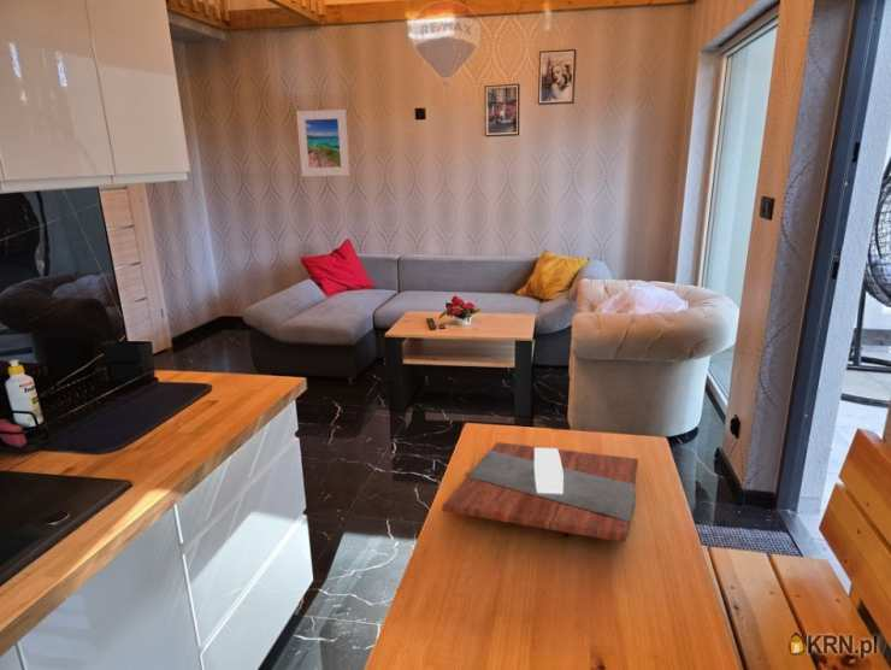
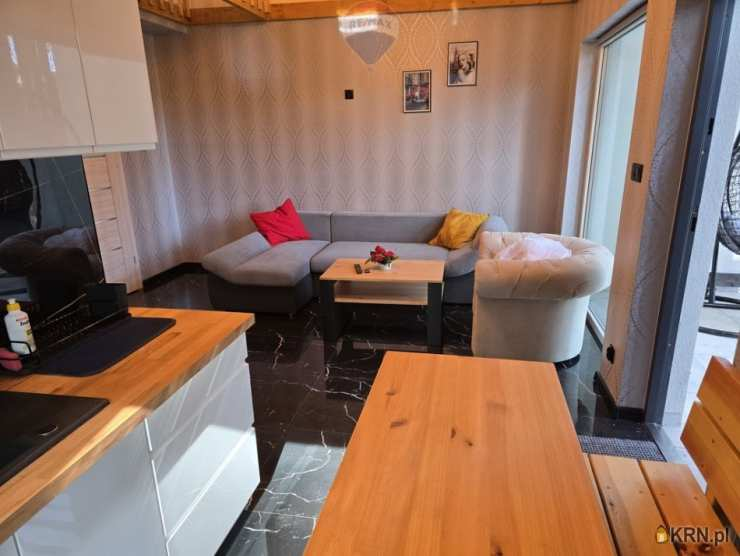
- cutting board [441,441,639,543]
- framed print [295,108,350,177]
